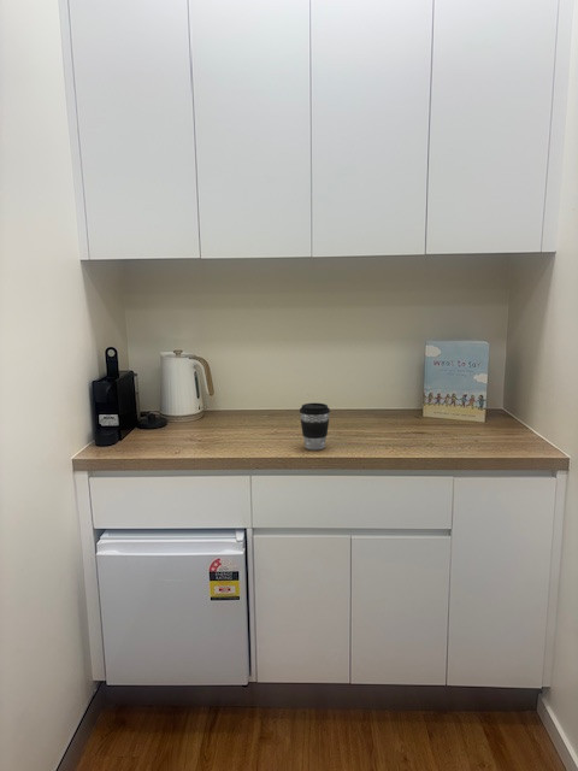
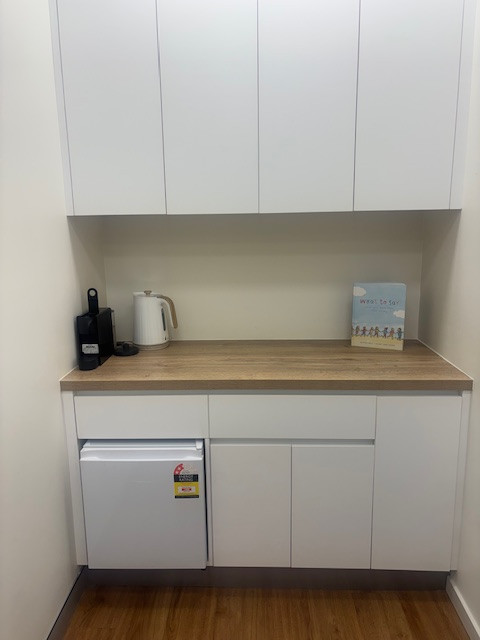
- coffee cup [299,402,331,451]
